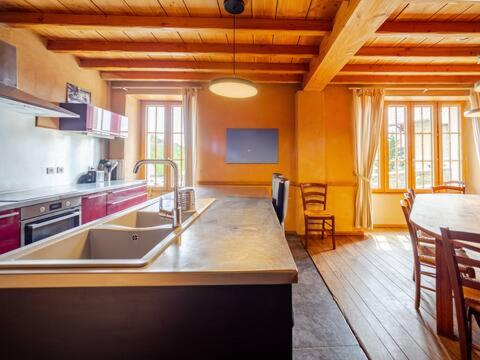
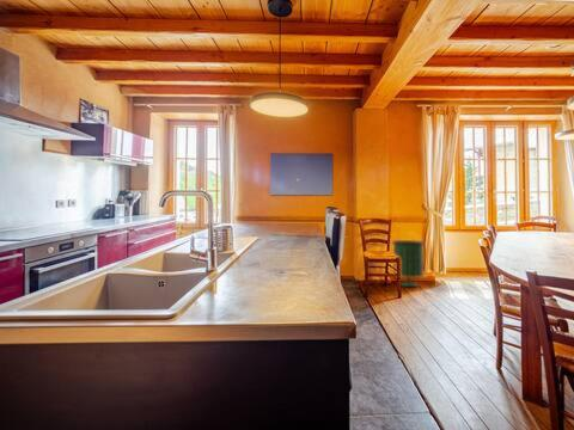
+ trash can [391,239,426,288]
